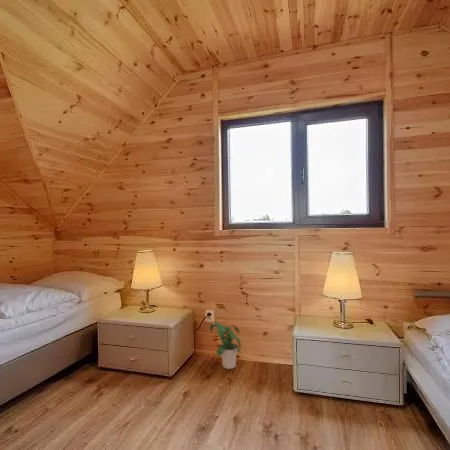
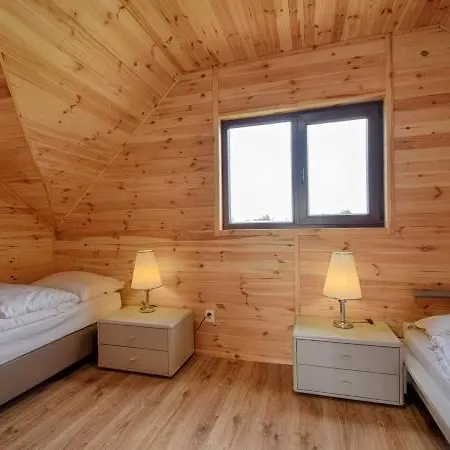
- potted plant [209,320,242,370]
